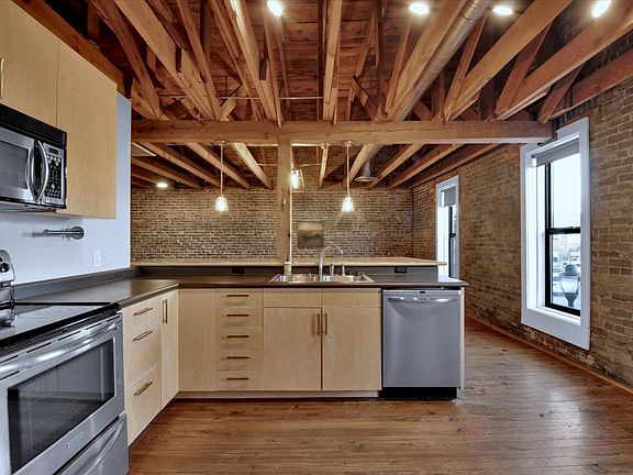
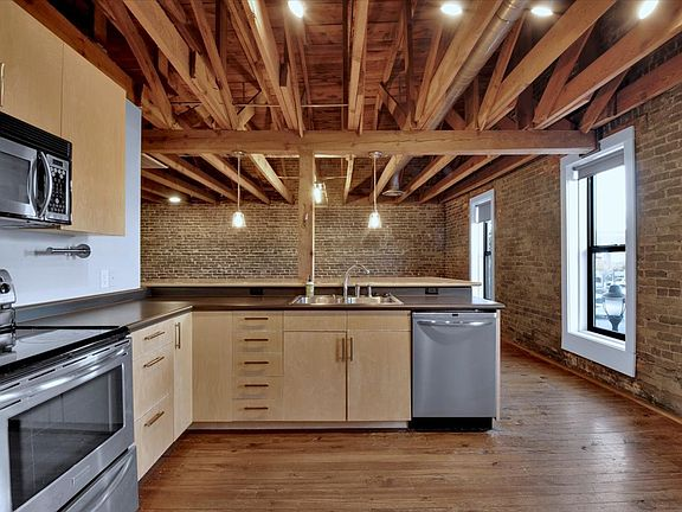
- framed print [296,220,325,250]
